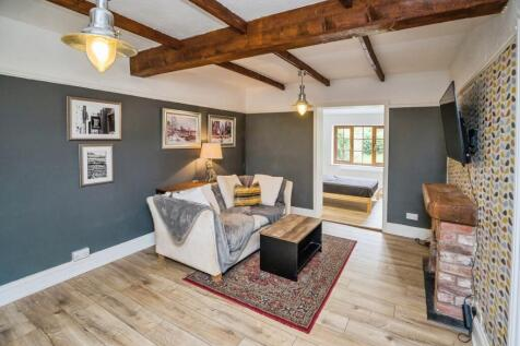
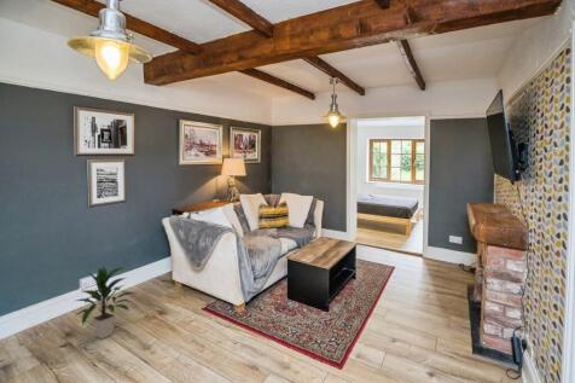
+ indoor plant [74,266,138,340]
